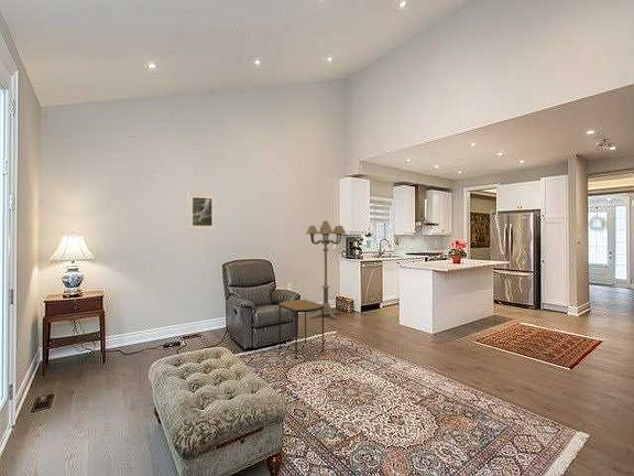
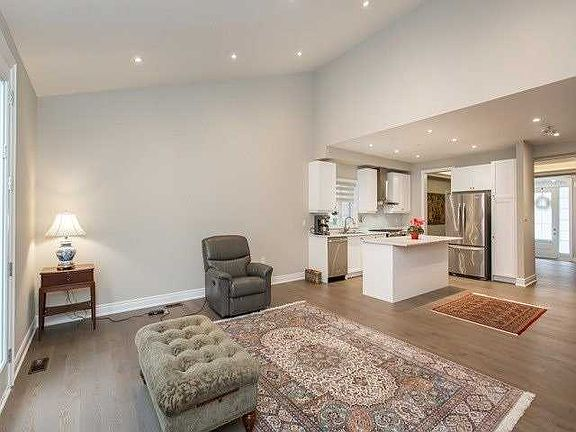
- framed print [186,192,218,231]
- side table [277,299,325,360]
- floor lamp [305,220,347,321]
